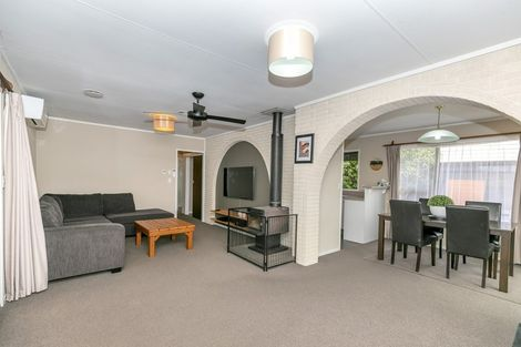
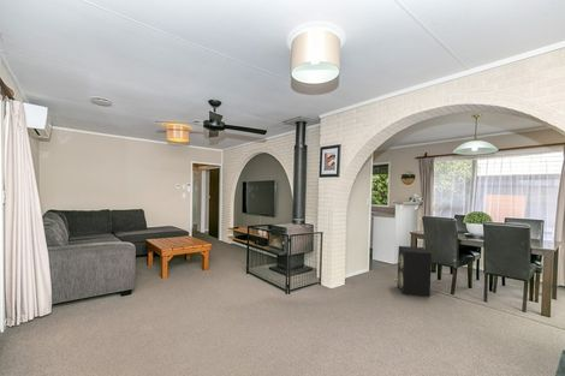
+ speaker [397,245,433,298]
